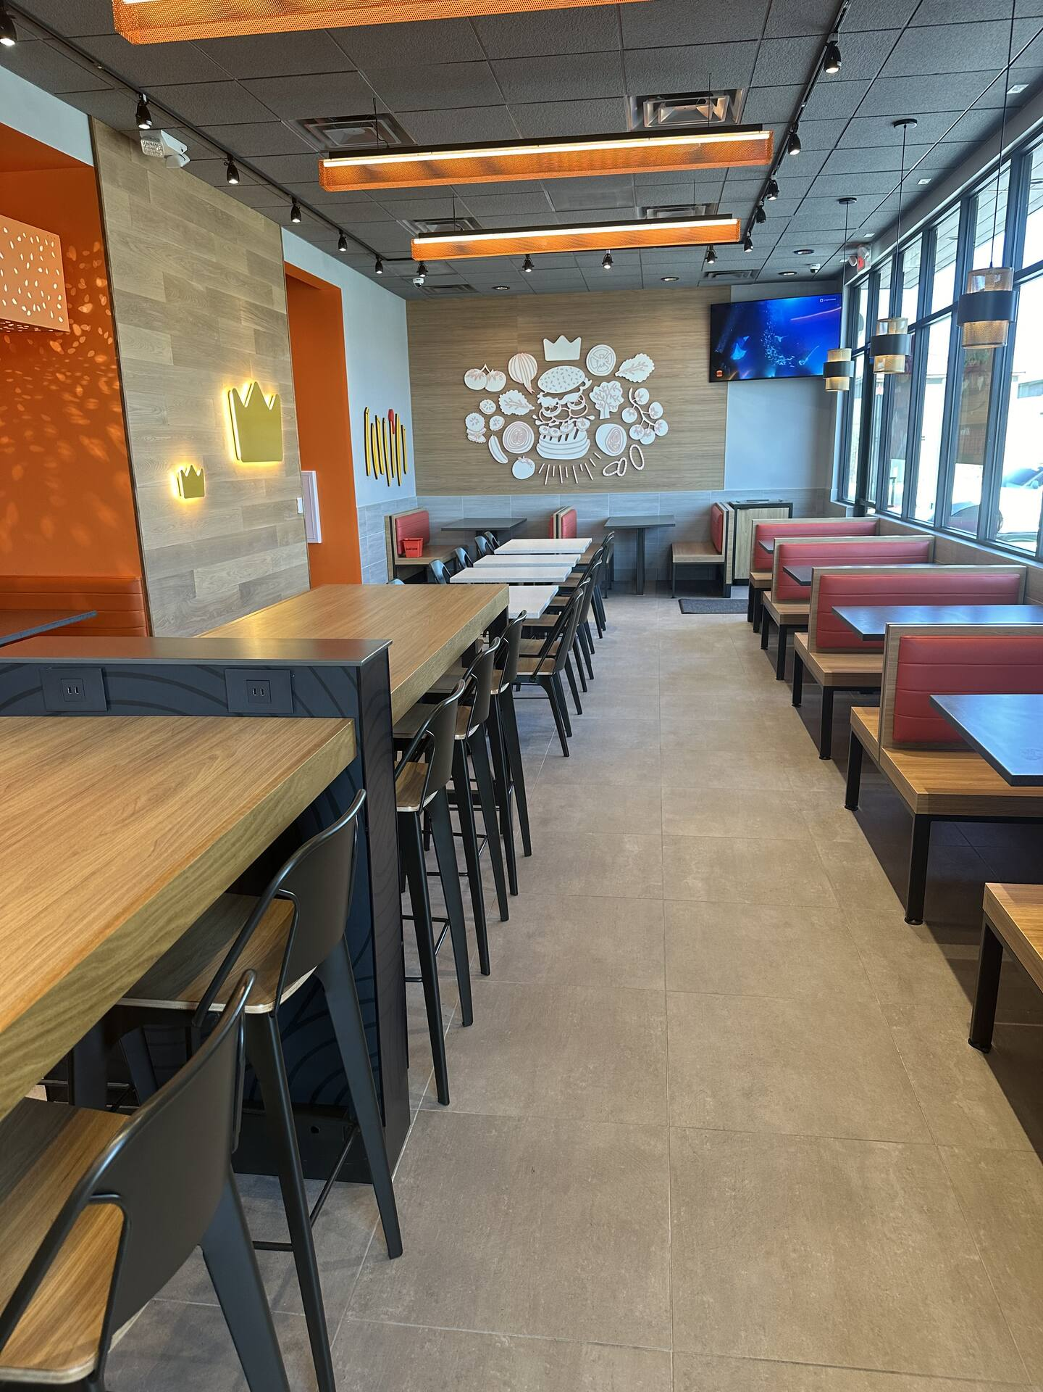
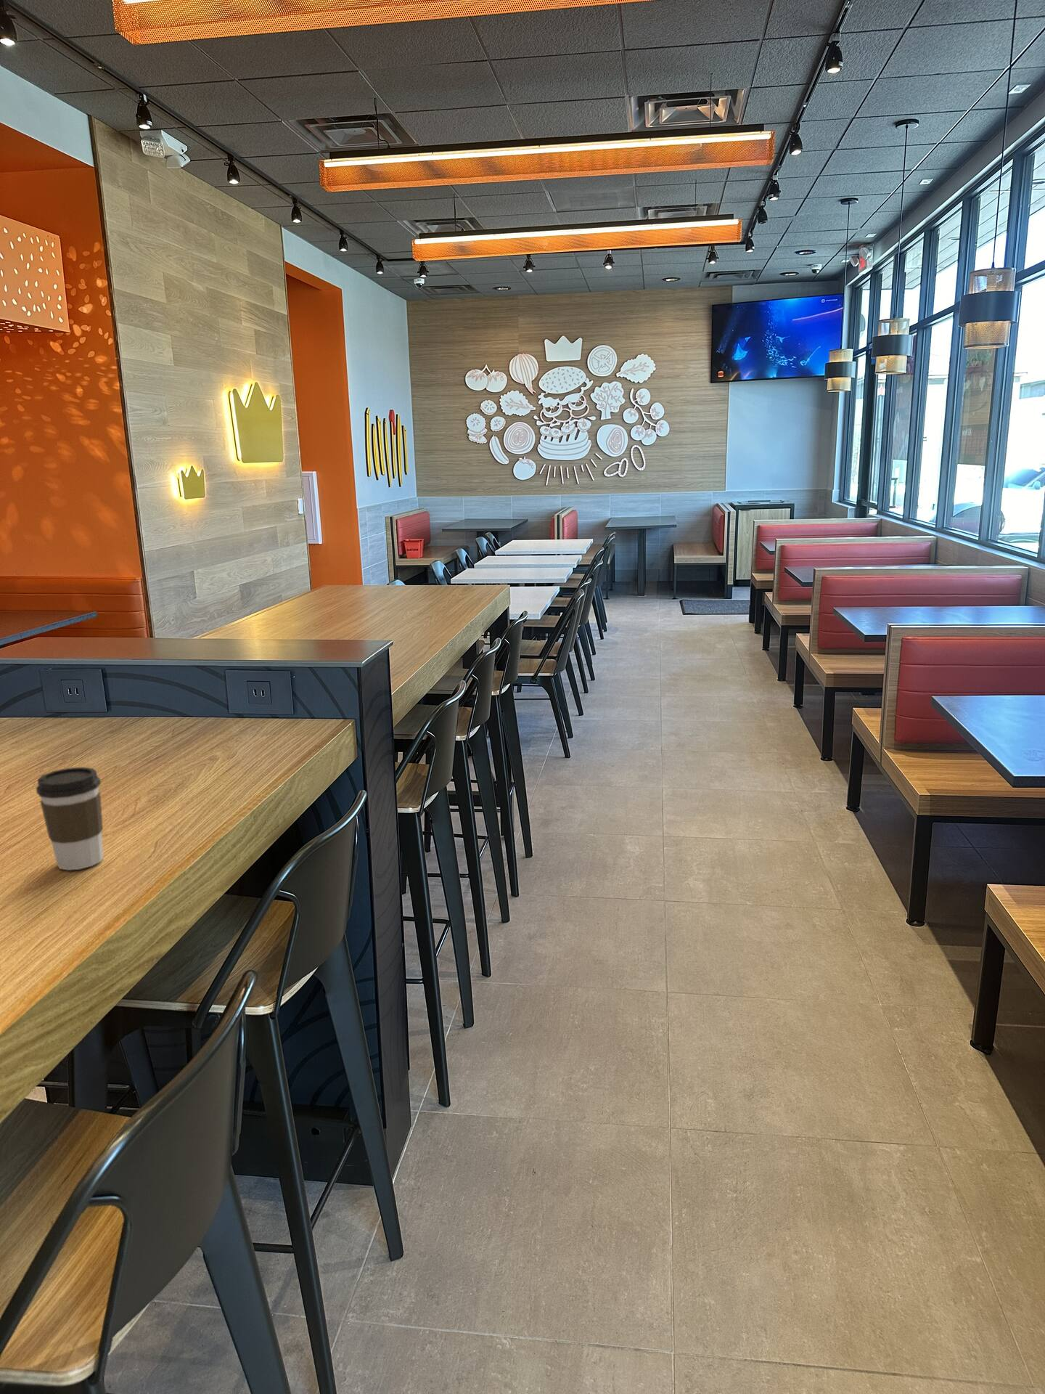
+ coffee cup [35,766,104,872]
